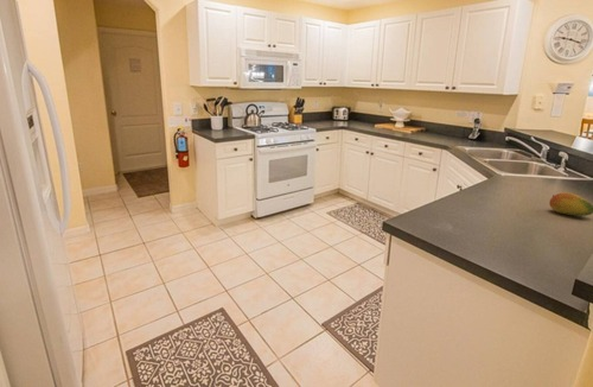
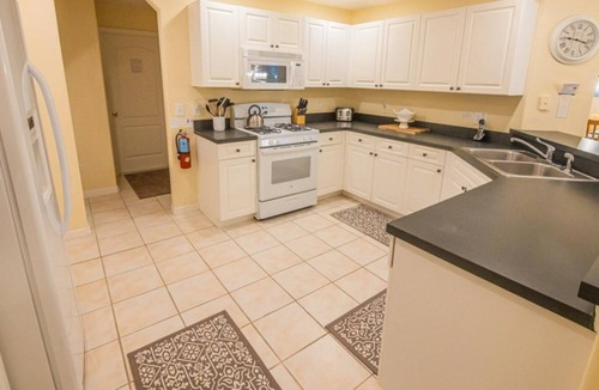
- fruit [548,192,593,217]
